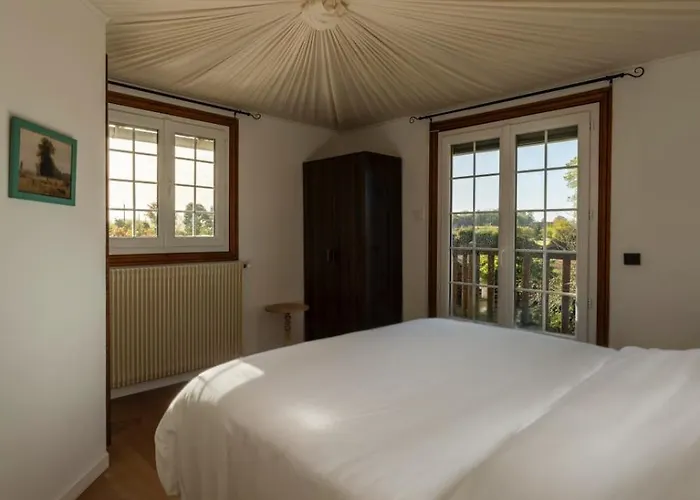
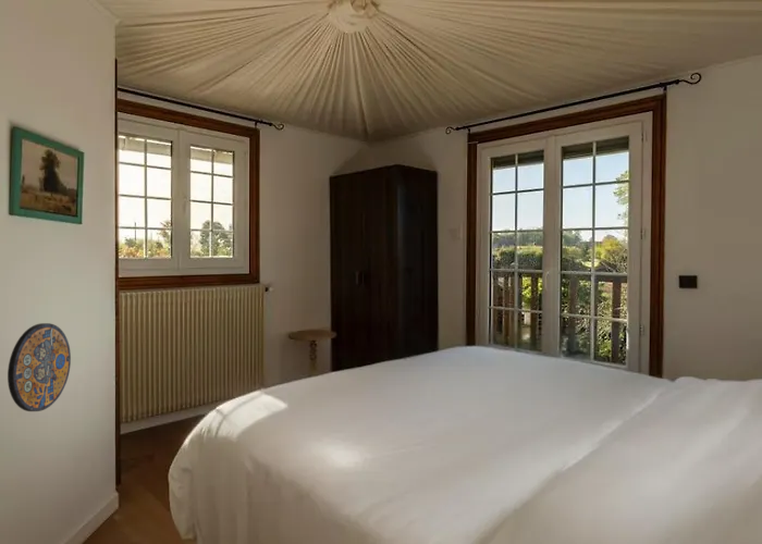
+ manhole cover [7,322,72,412]
